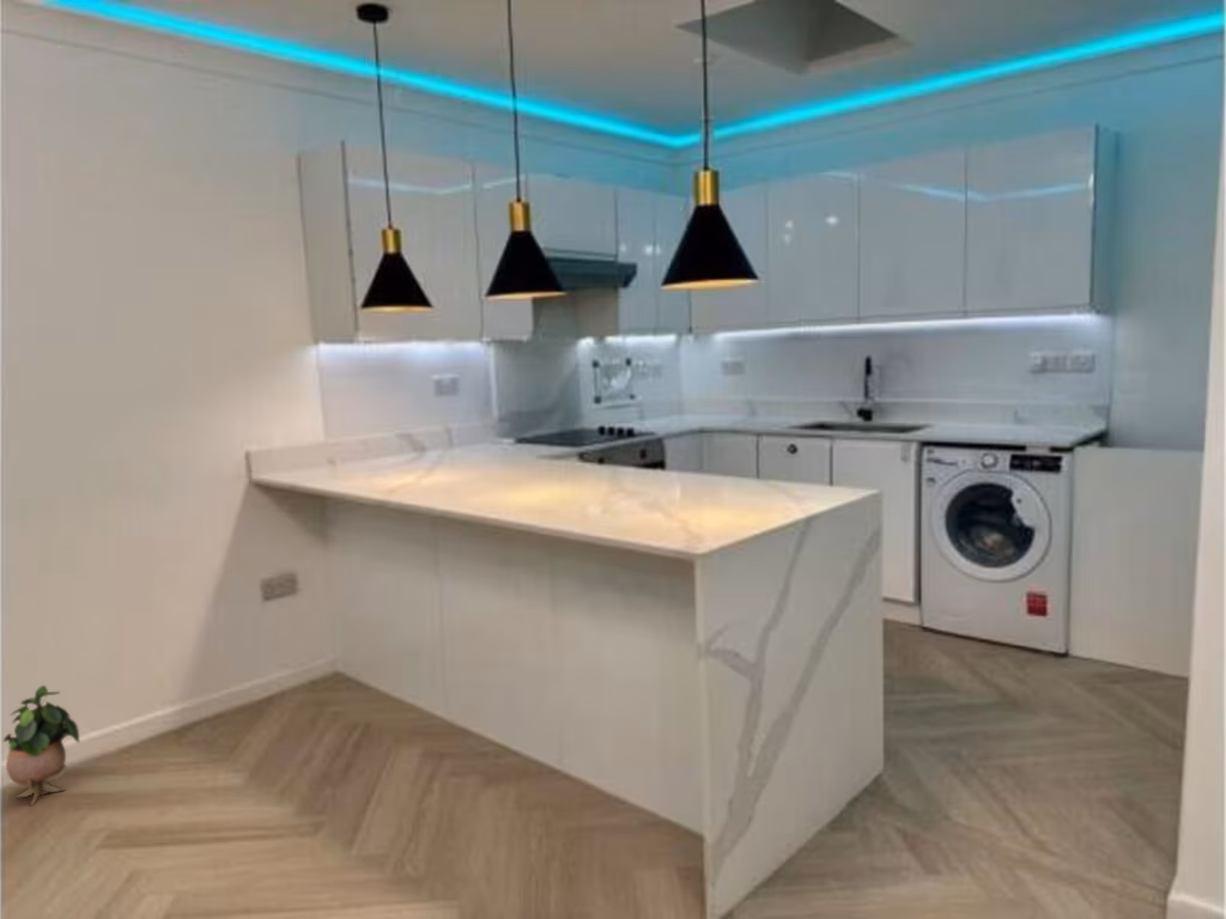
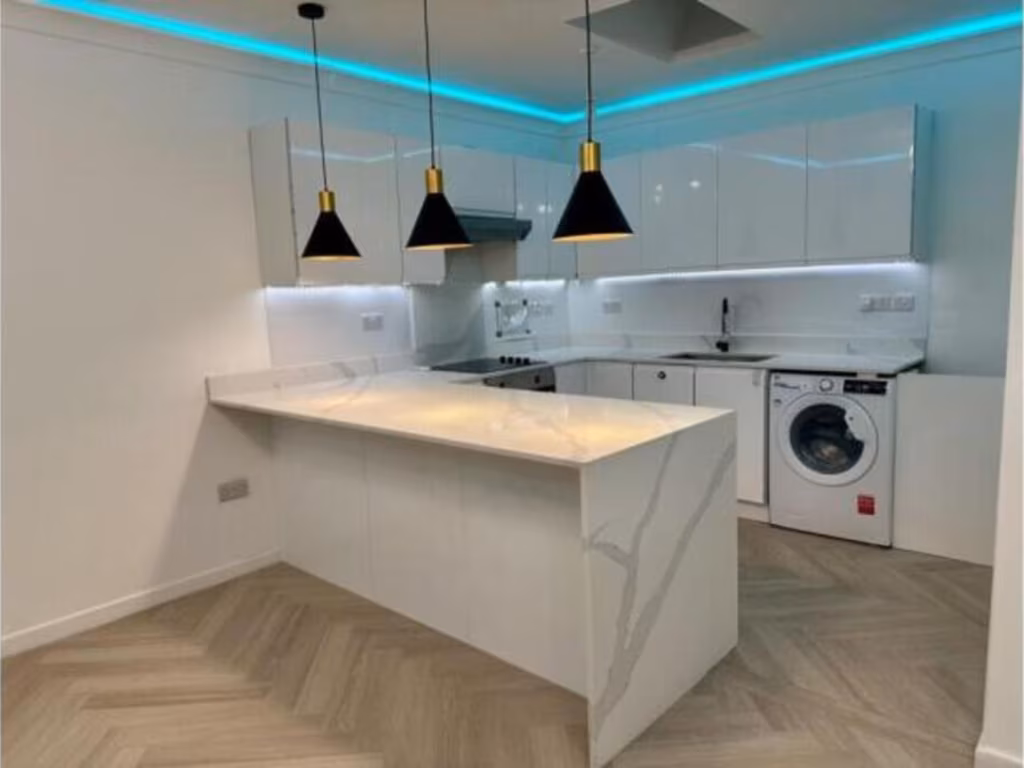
- potted plant [2,684,80,807]
